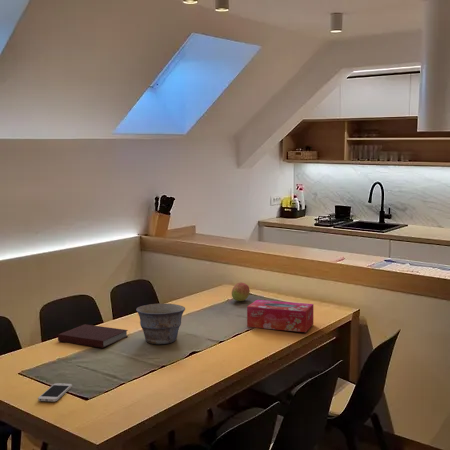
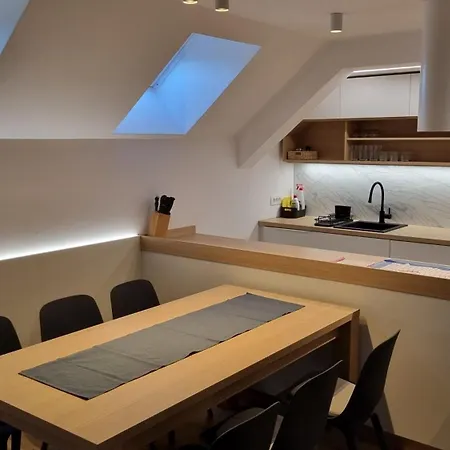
- bowl [136,302,186,345]
- tissue box [246,299,314,333]
- notebook [57,323,129,349]
- smartphone [37,382,73,402]
- fruit [231,282,251,302]
